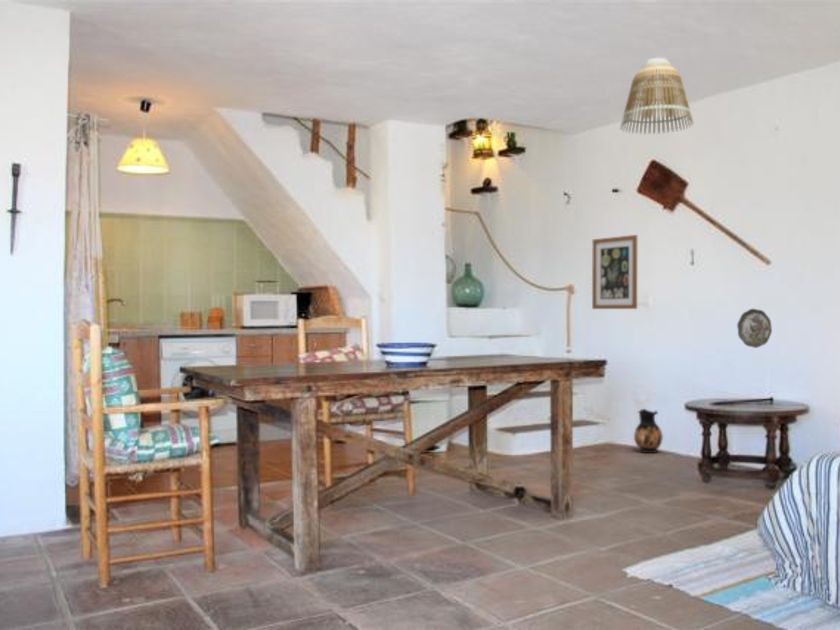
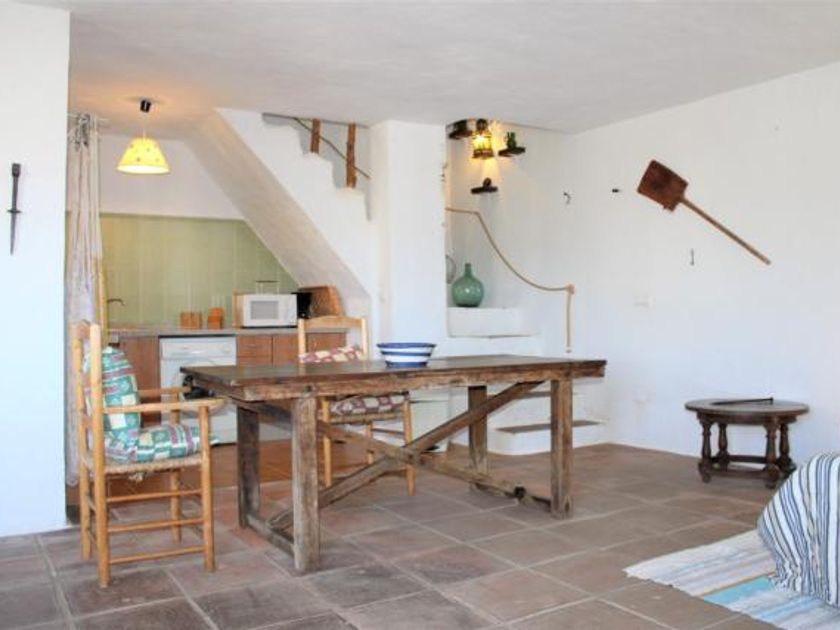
- decorative plate [736,308,773,349]
- lamp shade [619,57,694,135]
- wall art [591,234,638,310]
- ceramic jug [633,408,664,454]
